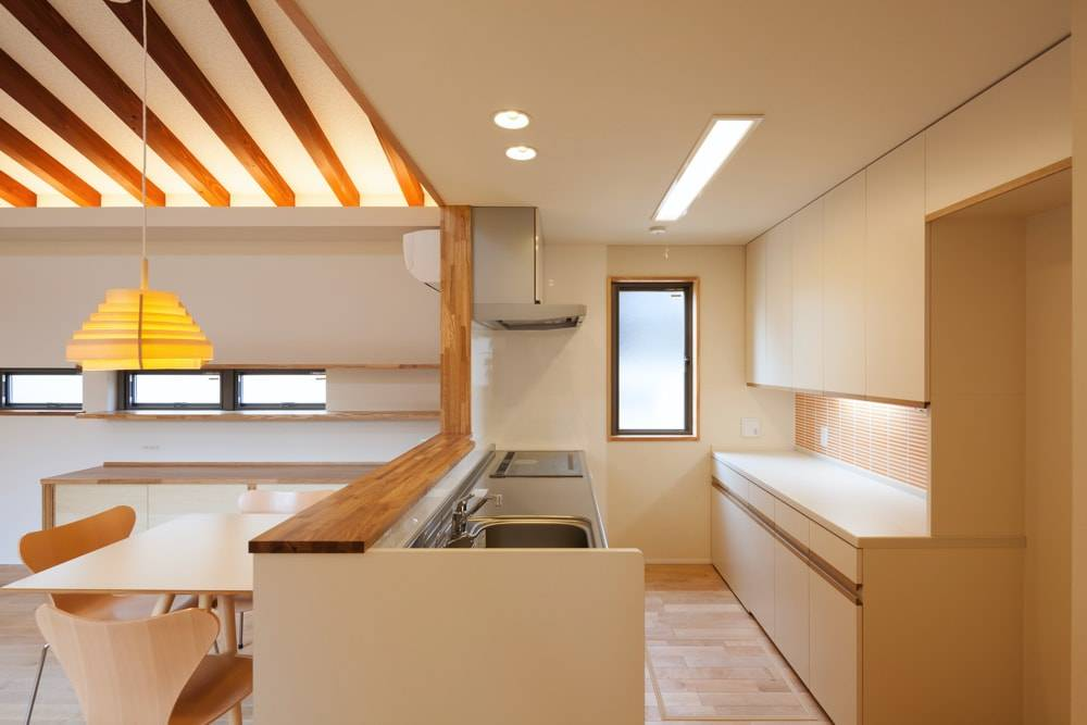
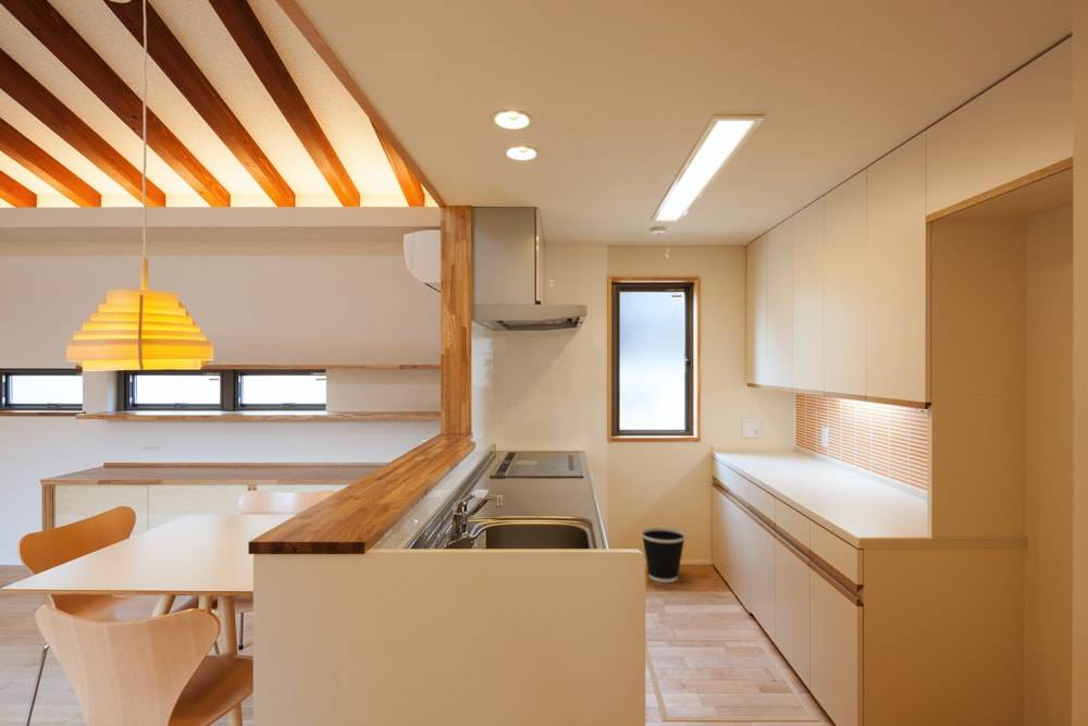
+ wastebasket [640,527,687,583]
